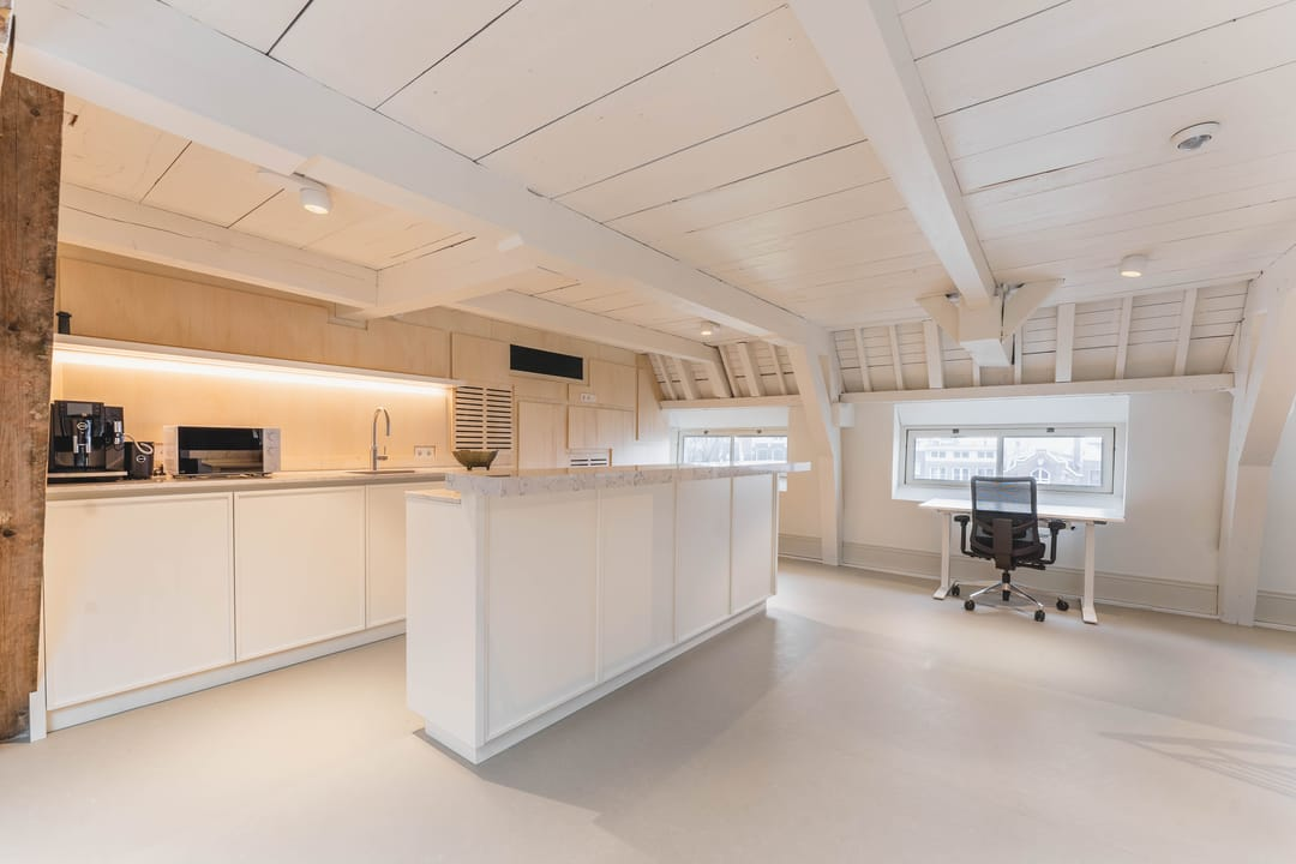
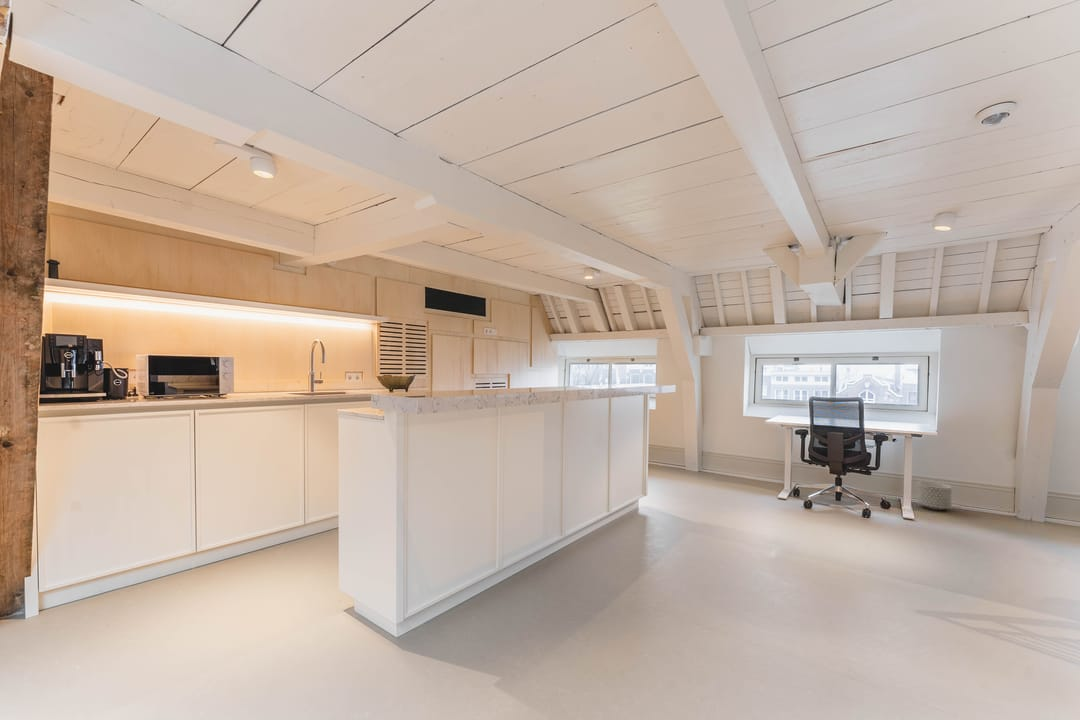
+ planter [917,480,953,511]
